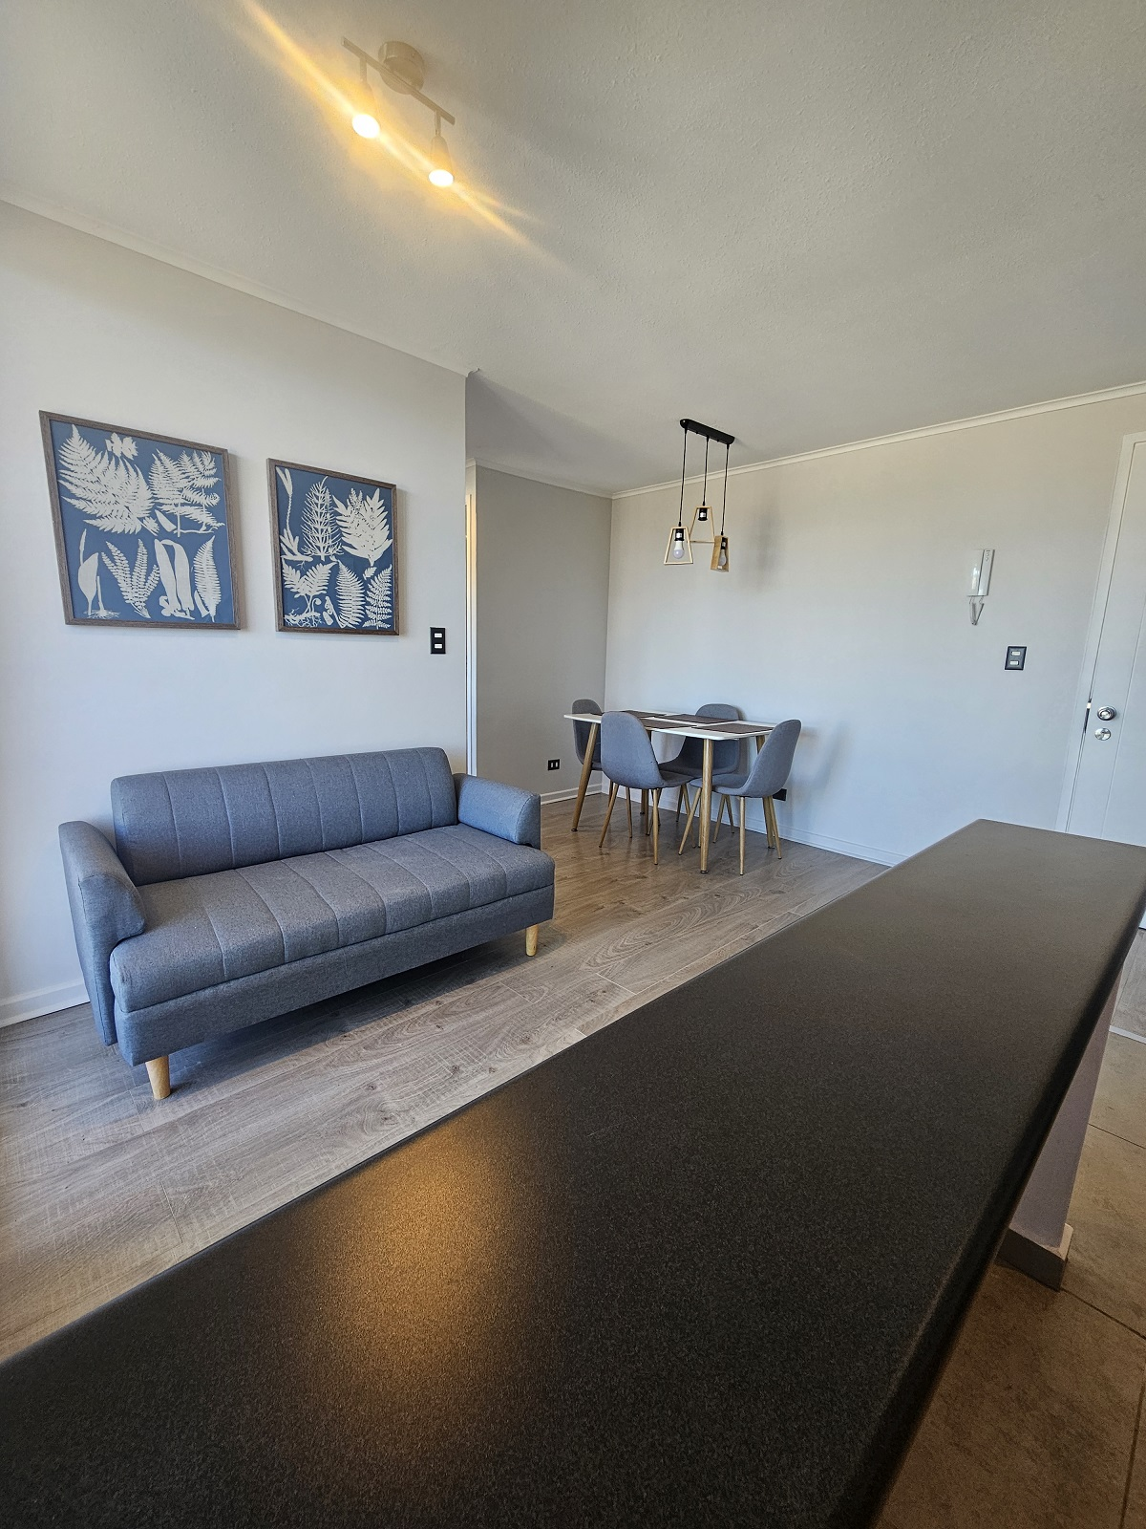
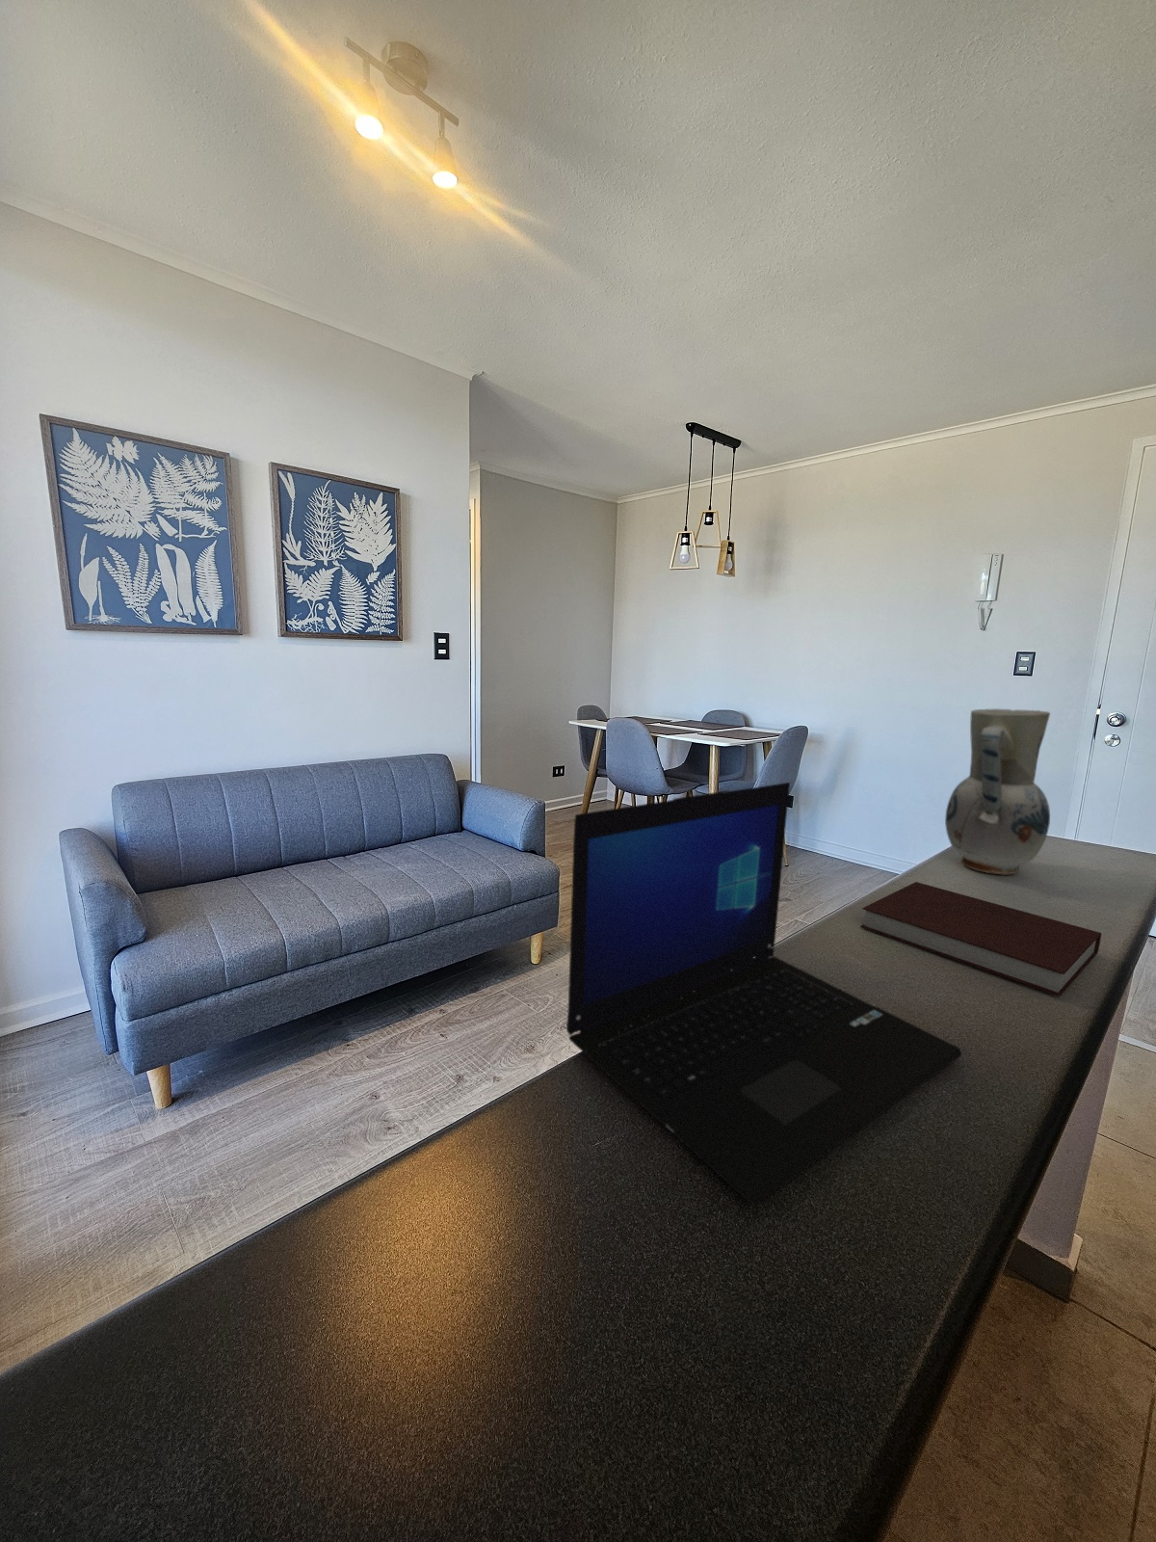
+ vase [943,708,1052,875]
+ laptop [566,782,963,1207]
+ notebook [860,880,1103,998]
